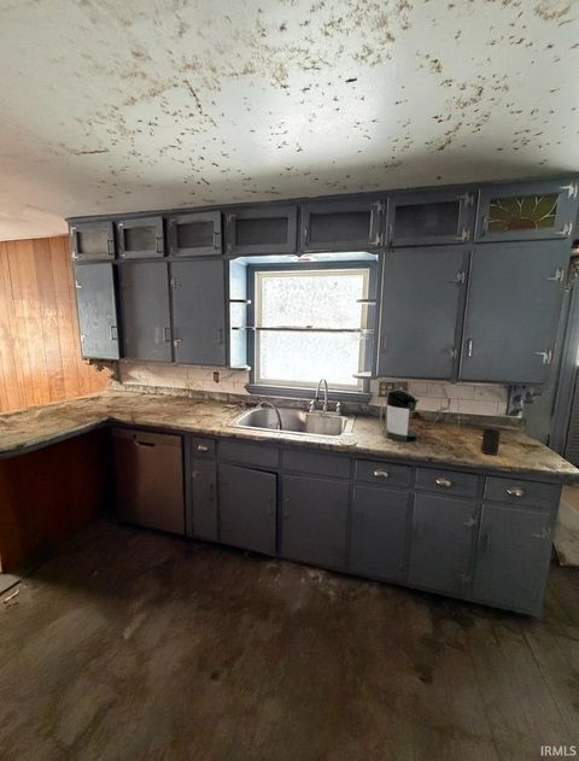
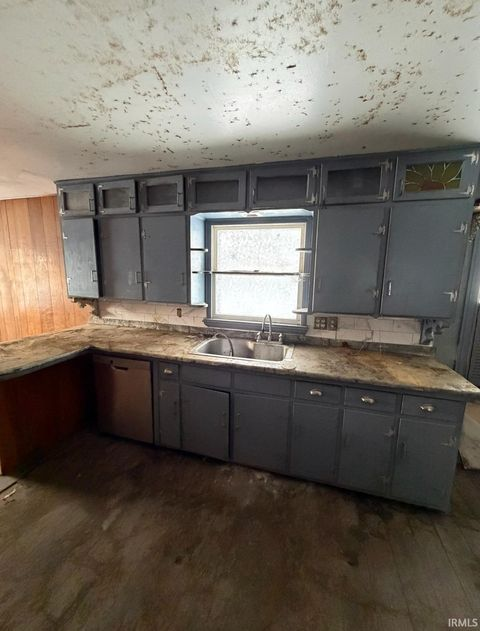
- cup [480,428,502,456]
- coffee maker [379,388,420,443]
